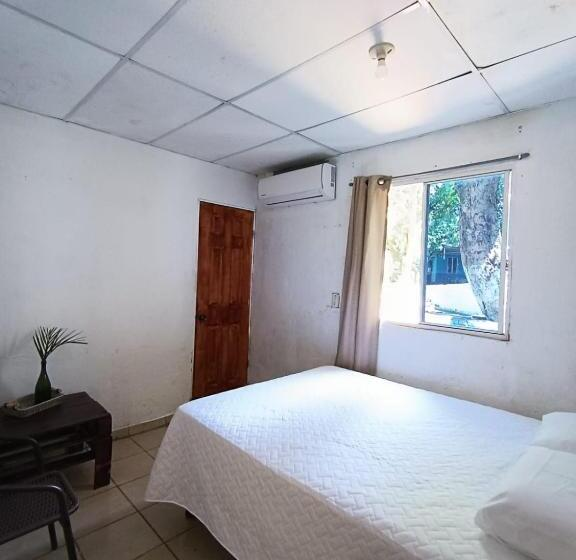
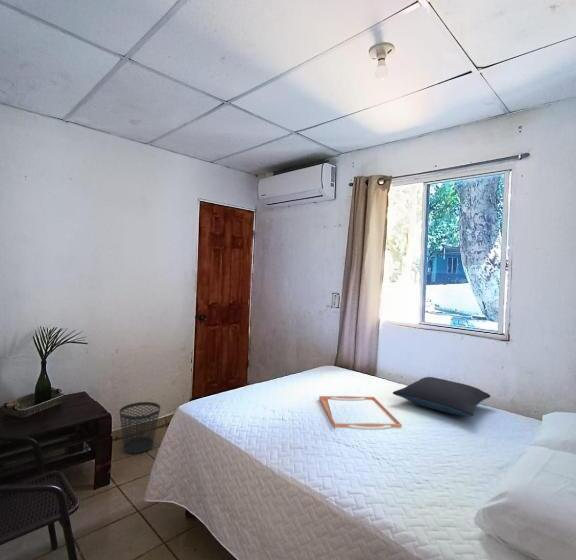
+ serving tray [318,395,403,431]
+ pillow [392,376,491,417]
+ wastebasket [118,401,161,455]
